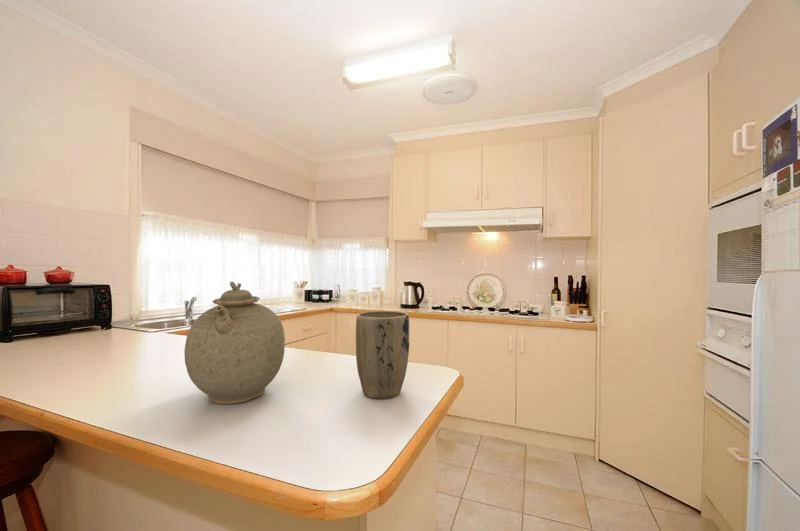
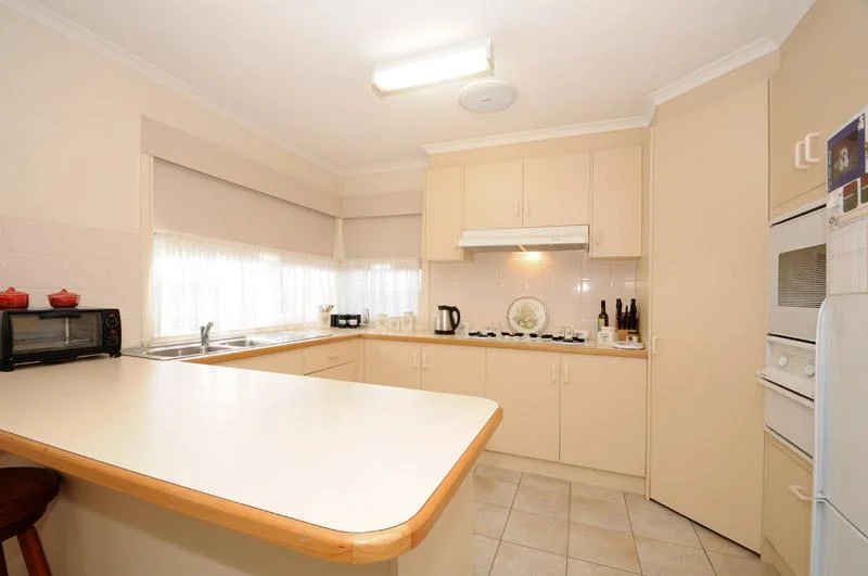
- plant pot [355,310,410,400]
- teapot [183,281,286,405]
